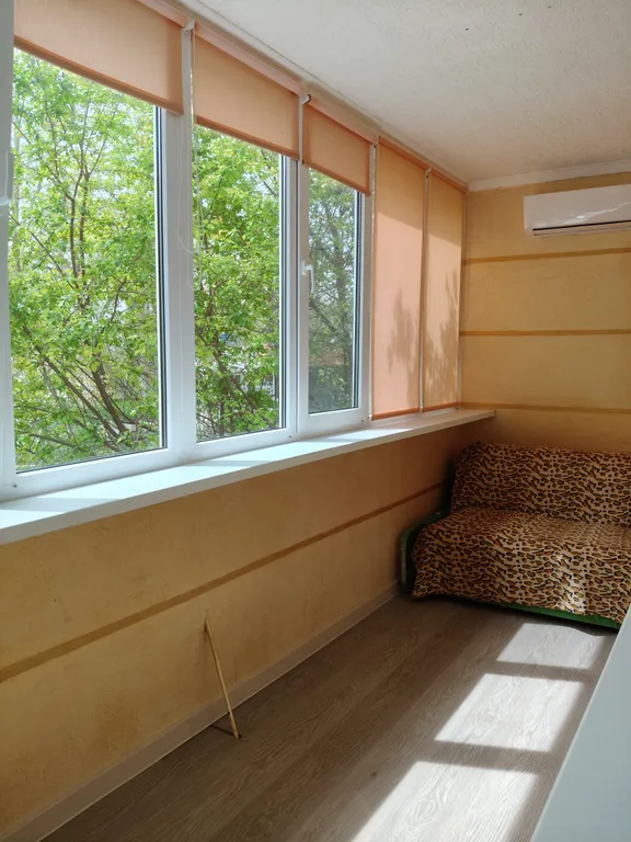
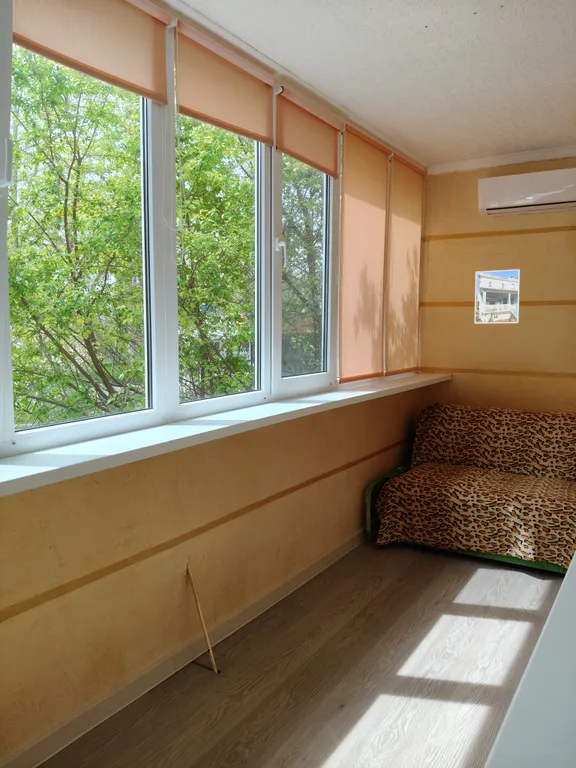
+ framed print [474,268,521,324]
